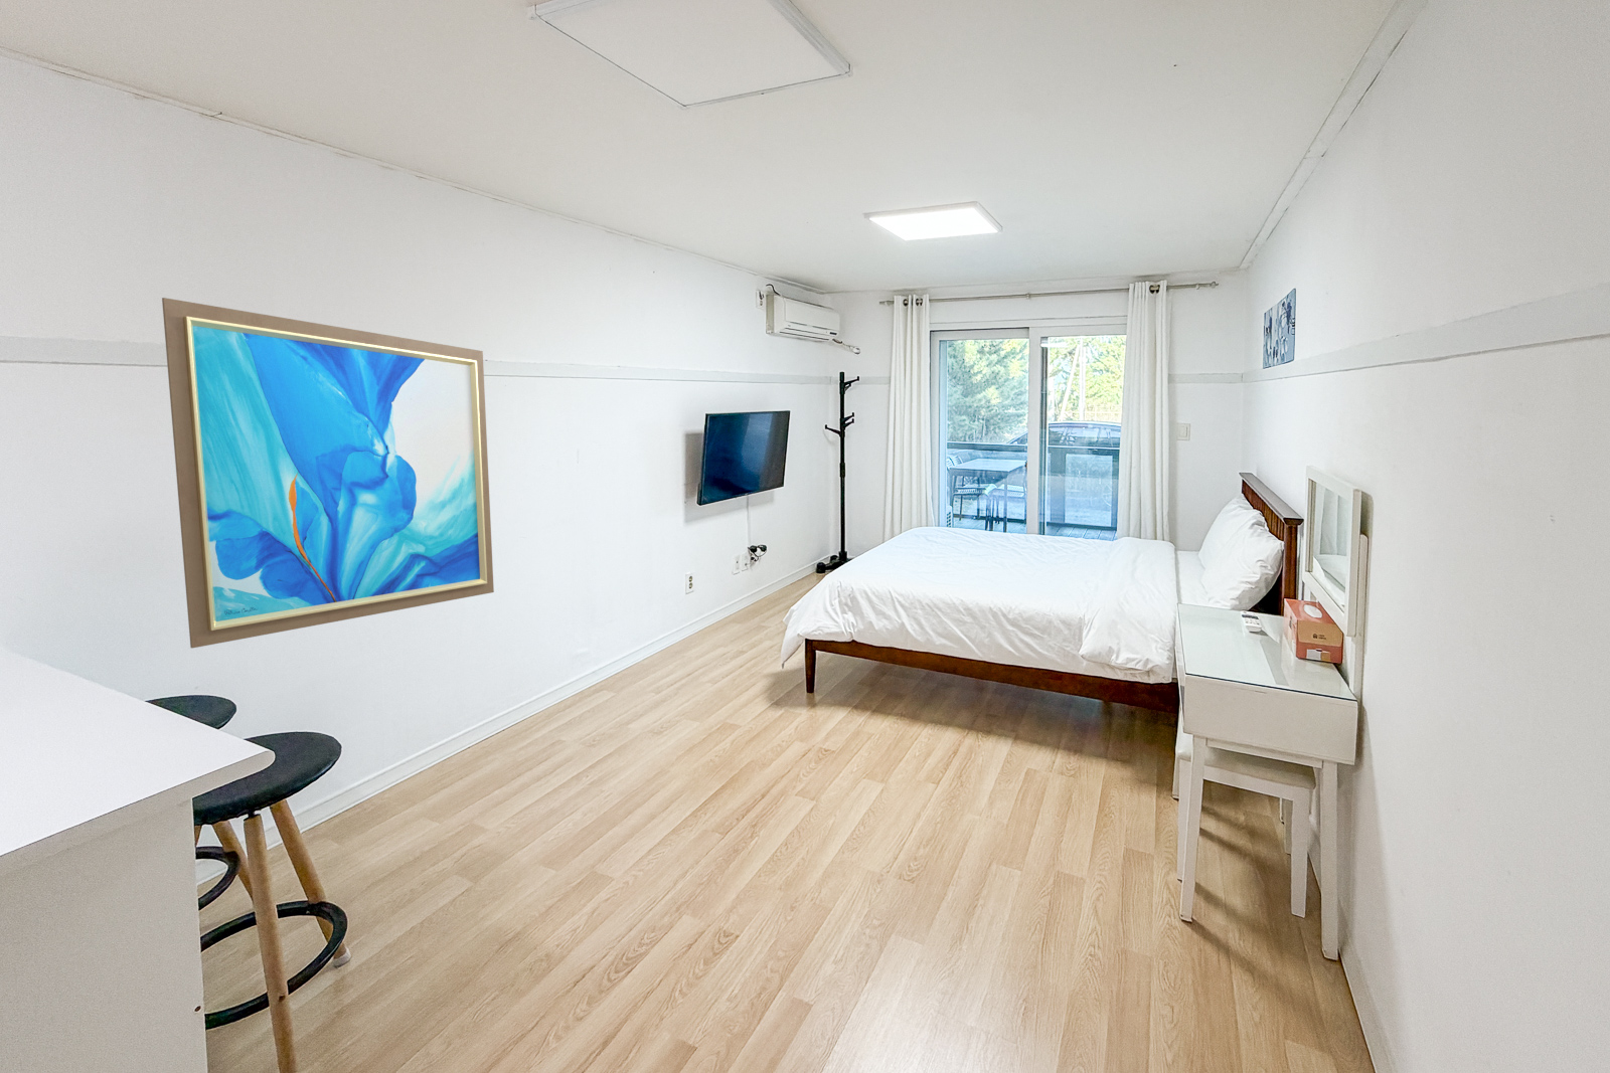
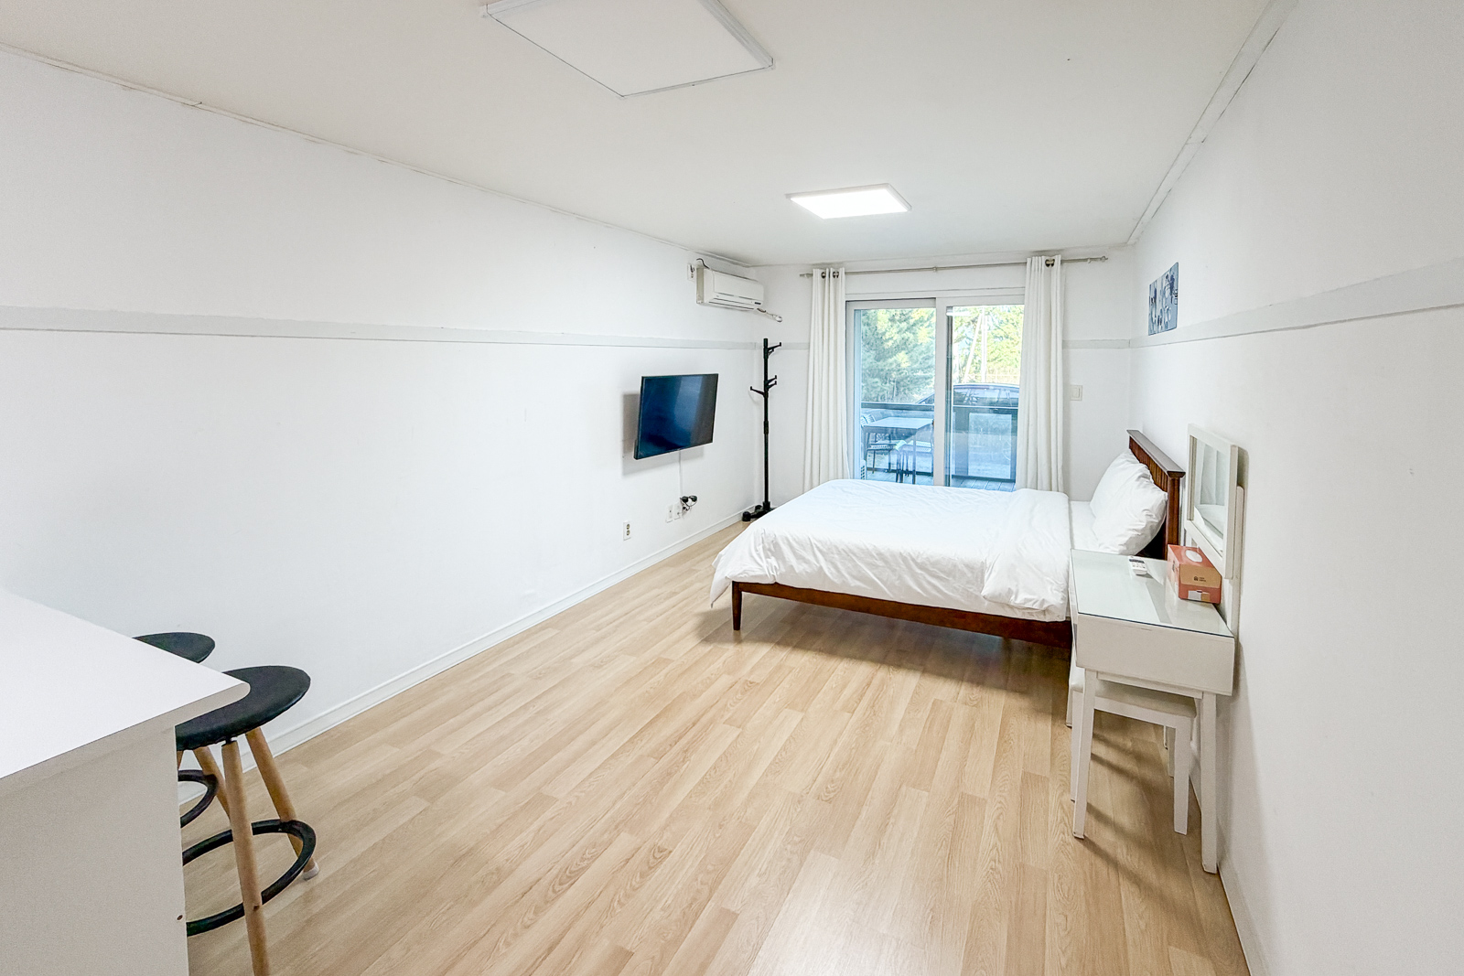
- wall art [161,297,495,649]
